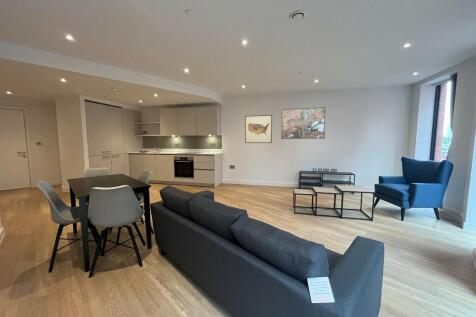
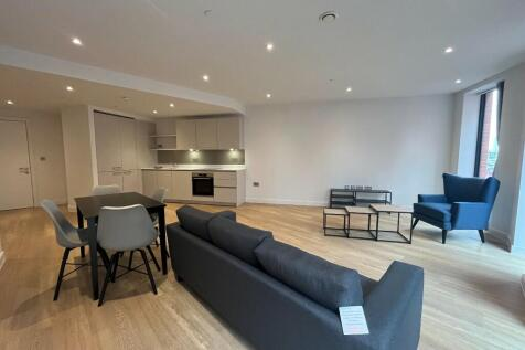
- wall art [244,114,273,144]
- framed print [280,106,326,140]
